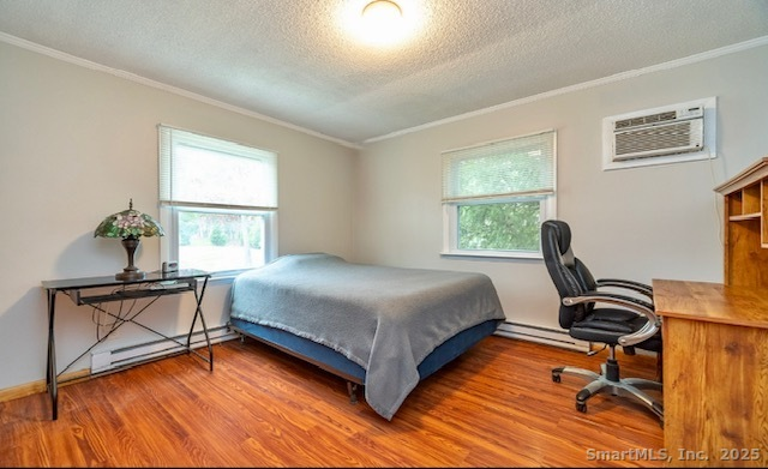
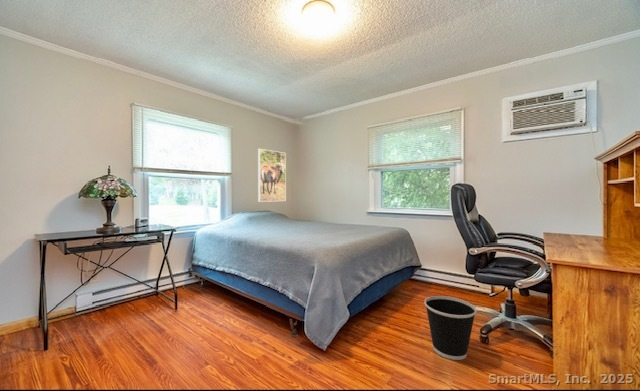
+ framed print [257,148,287,203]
+ wastebasket [424,295,477,361]
